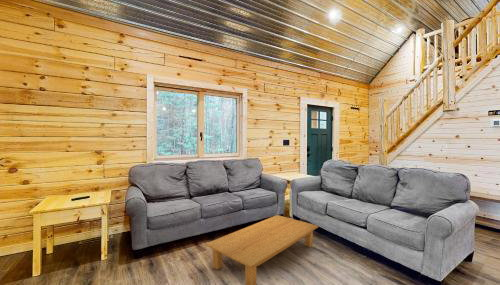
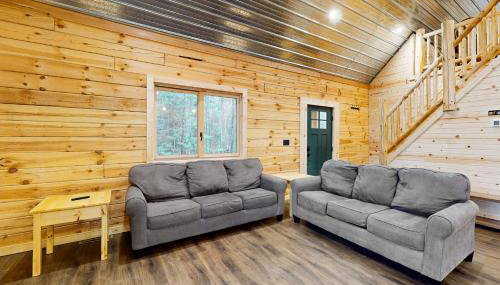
- coffee table [205,214,319,285]
